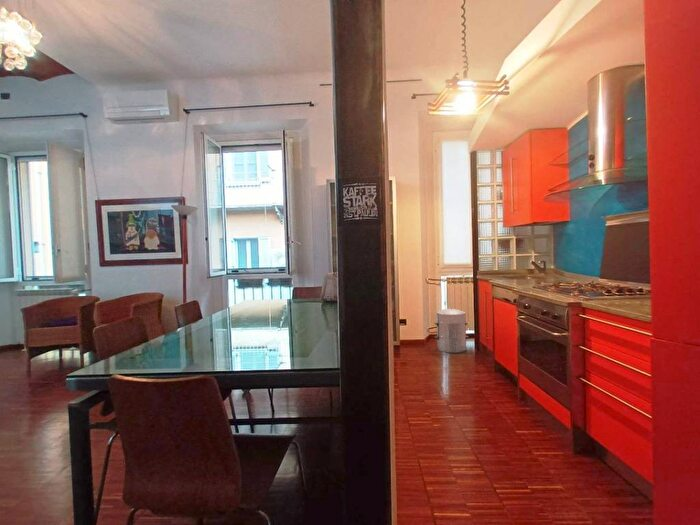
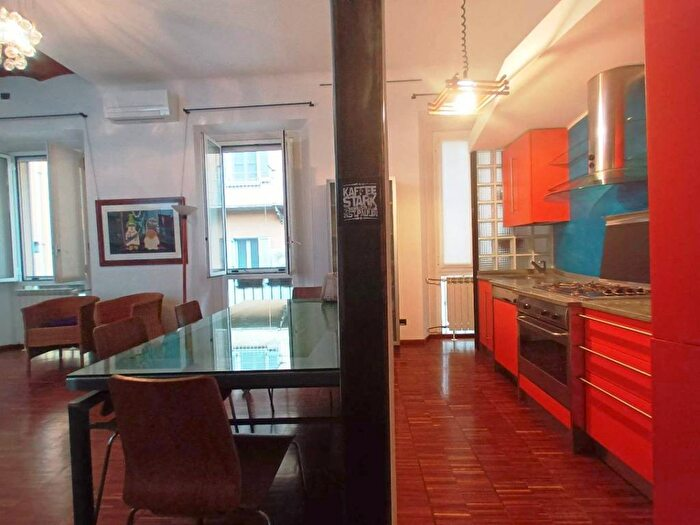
- waste bin [433,306,470,354]
